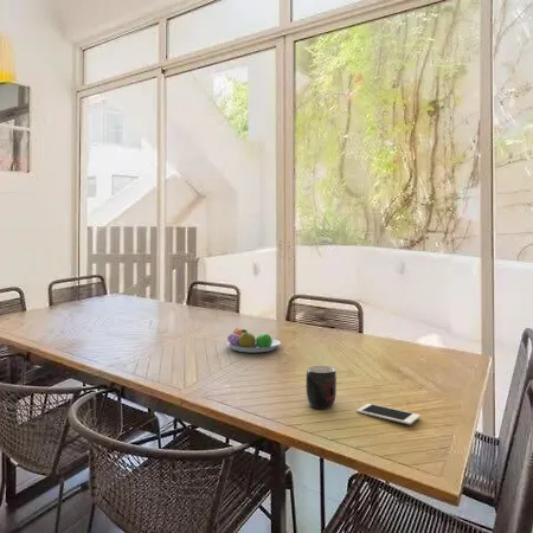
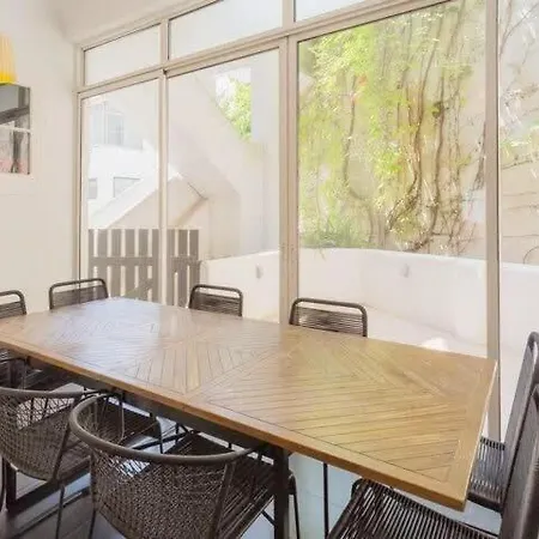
- mug [306,365,338,410]
- fruit bowl [226,327,282,353]
- cell phone [355,403,422,425]
